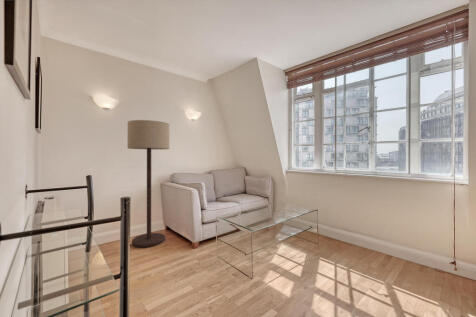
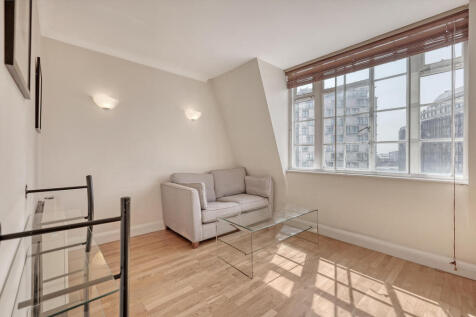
- floor lamp [127,119,170,248]
